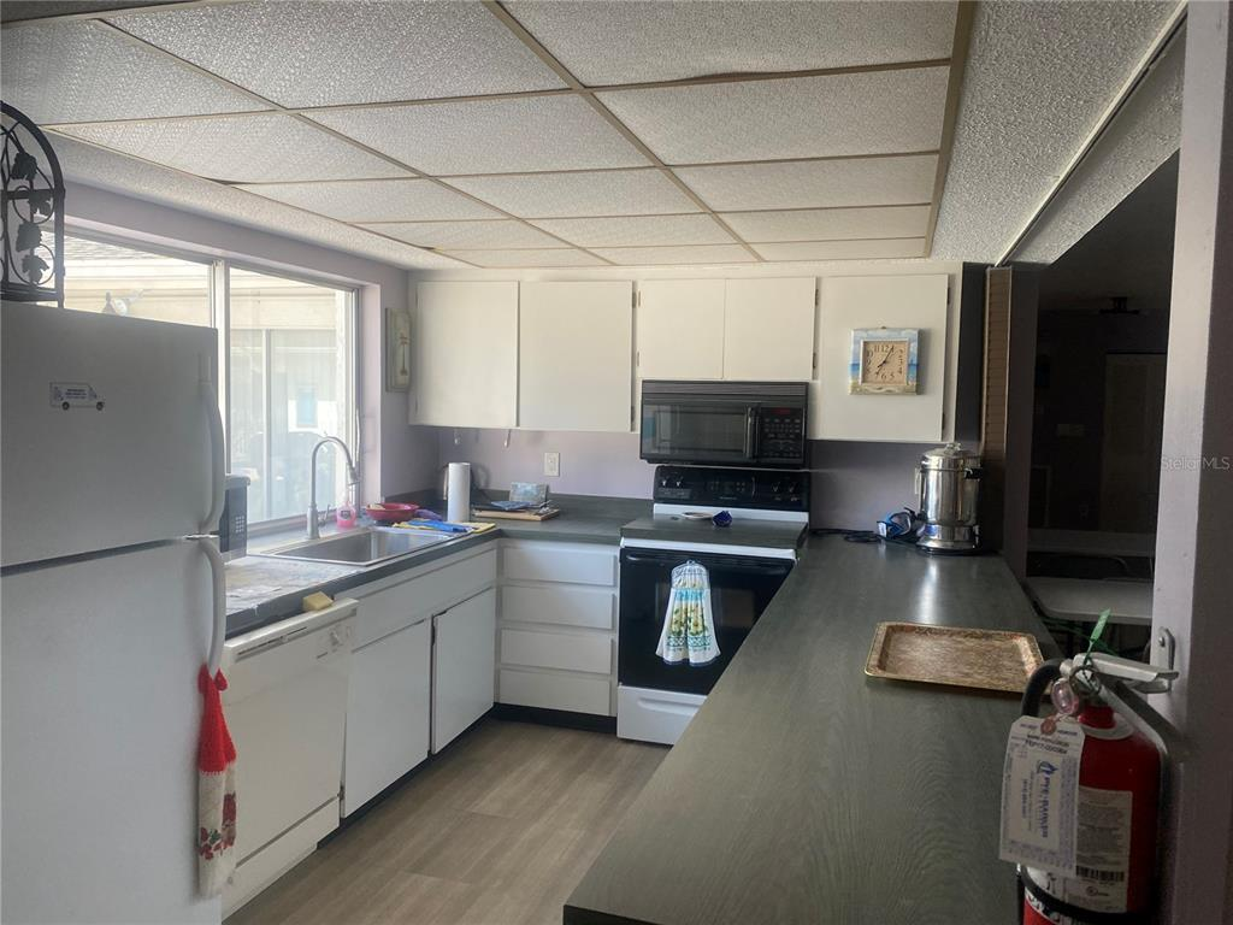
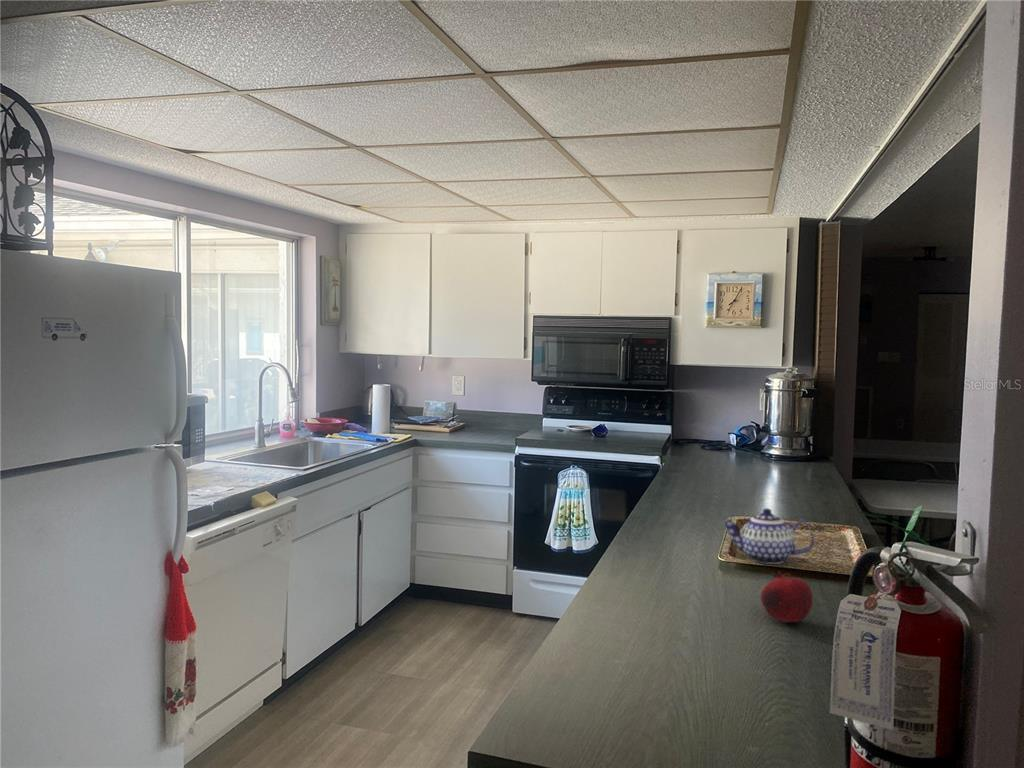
+ fruit [760,571,814,623]
+ teapot [723,507,815,565]
